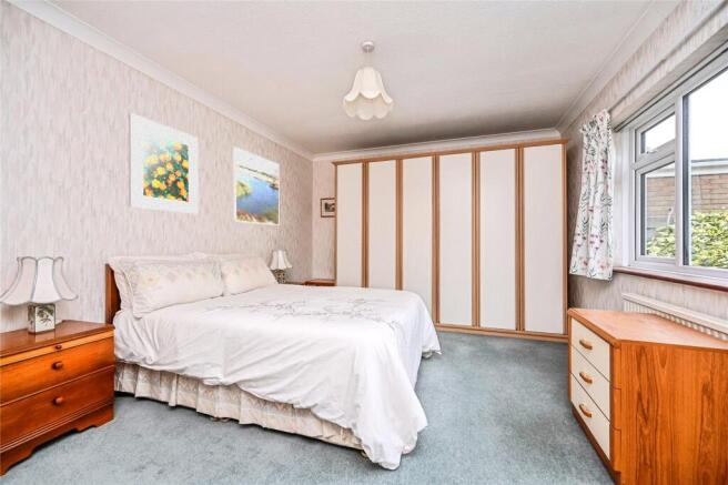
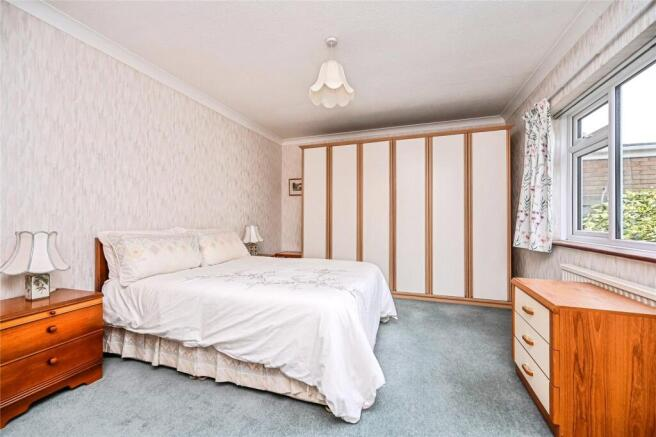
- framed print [128,112,199,214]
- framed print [232,145,280,226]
